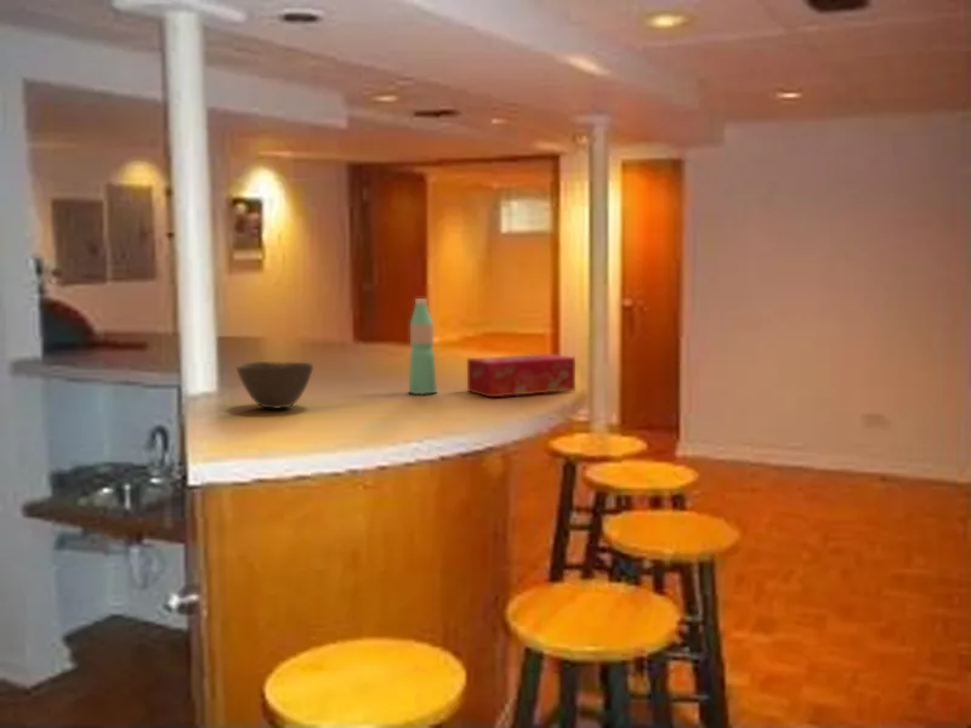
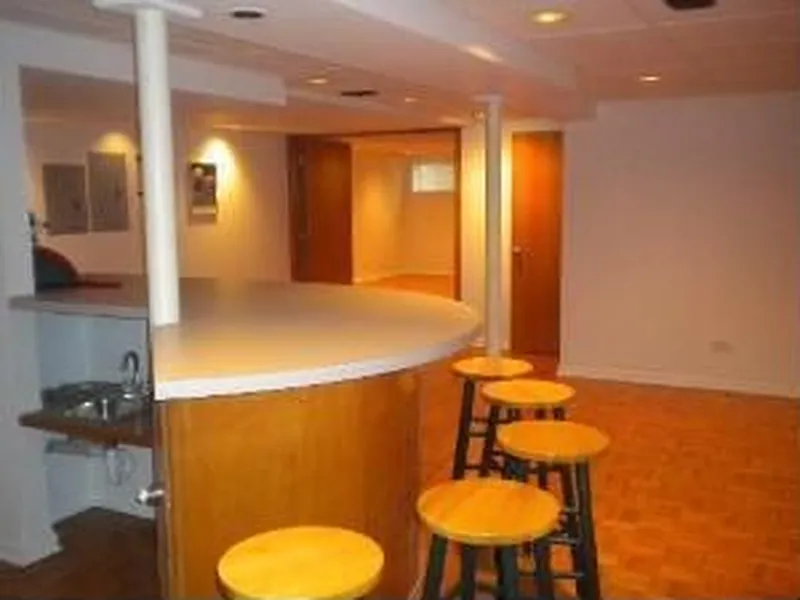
- bowl [235,360,314,410]
- water bottle [408,297,438,396]
- tissue box [466,353,577,398]
